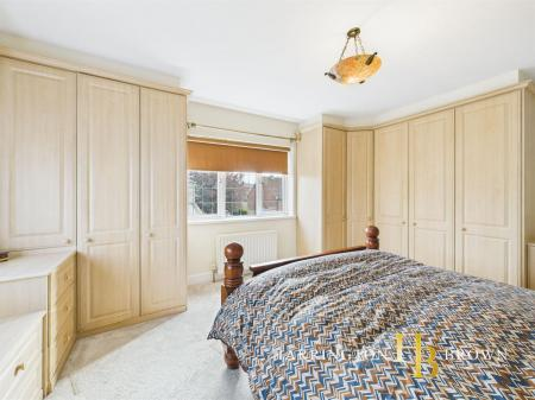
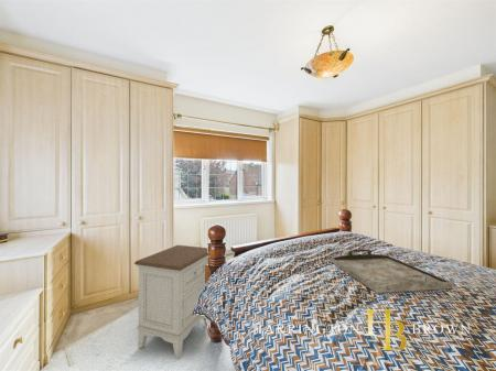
+ serving tray [331,248,454,294]
+ nightstand [133,244,208,360]
